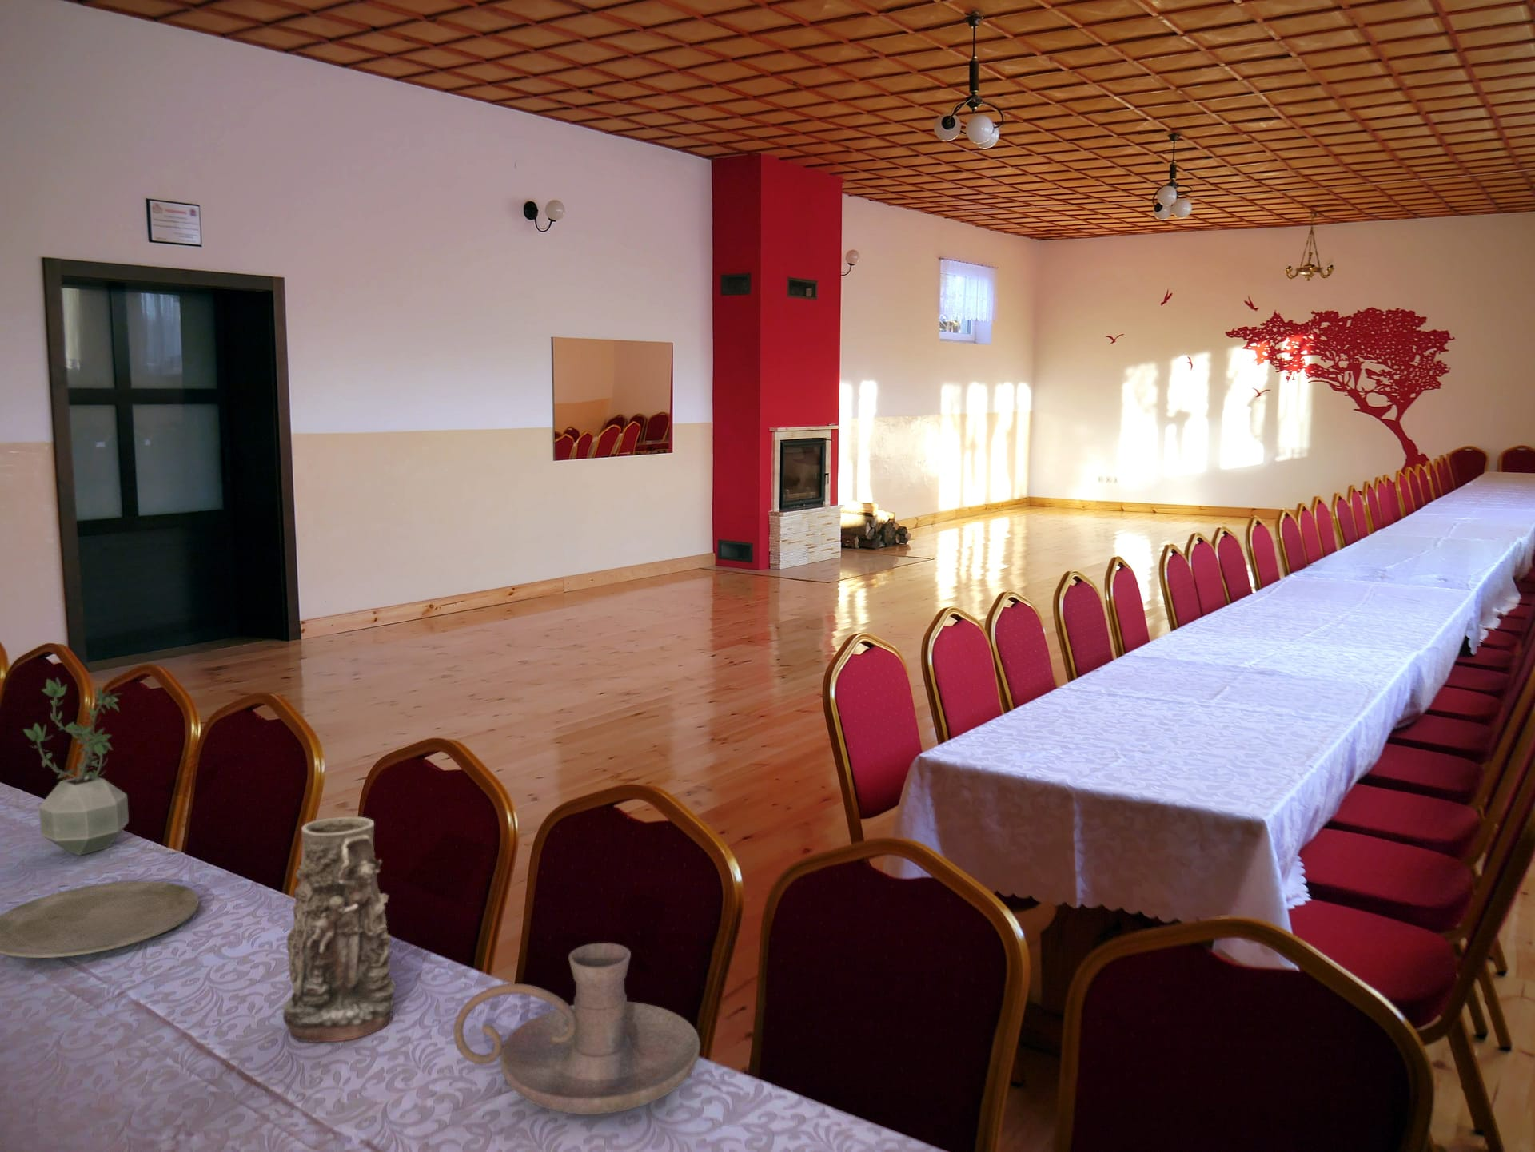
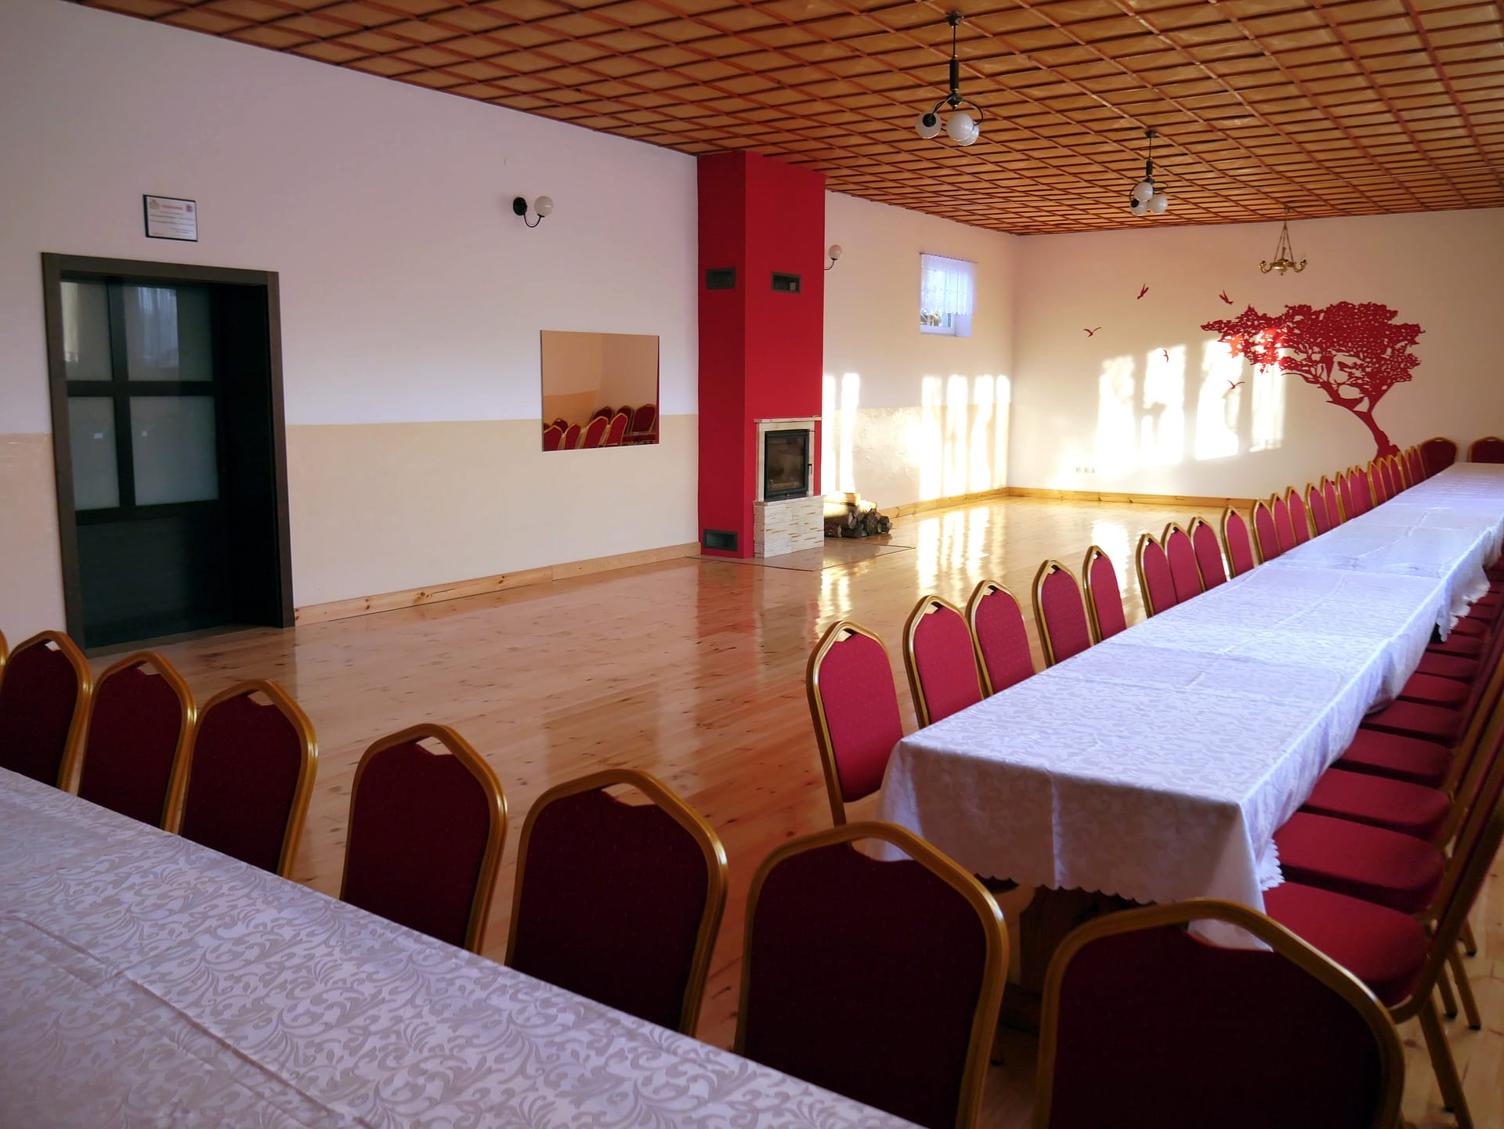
- vase [282,816,397,1043]
- plate [0,881,200,958]
- potted plant [22,676,130,857]
- candle holder [453,941,701,1116]
